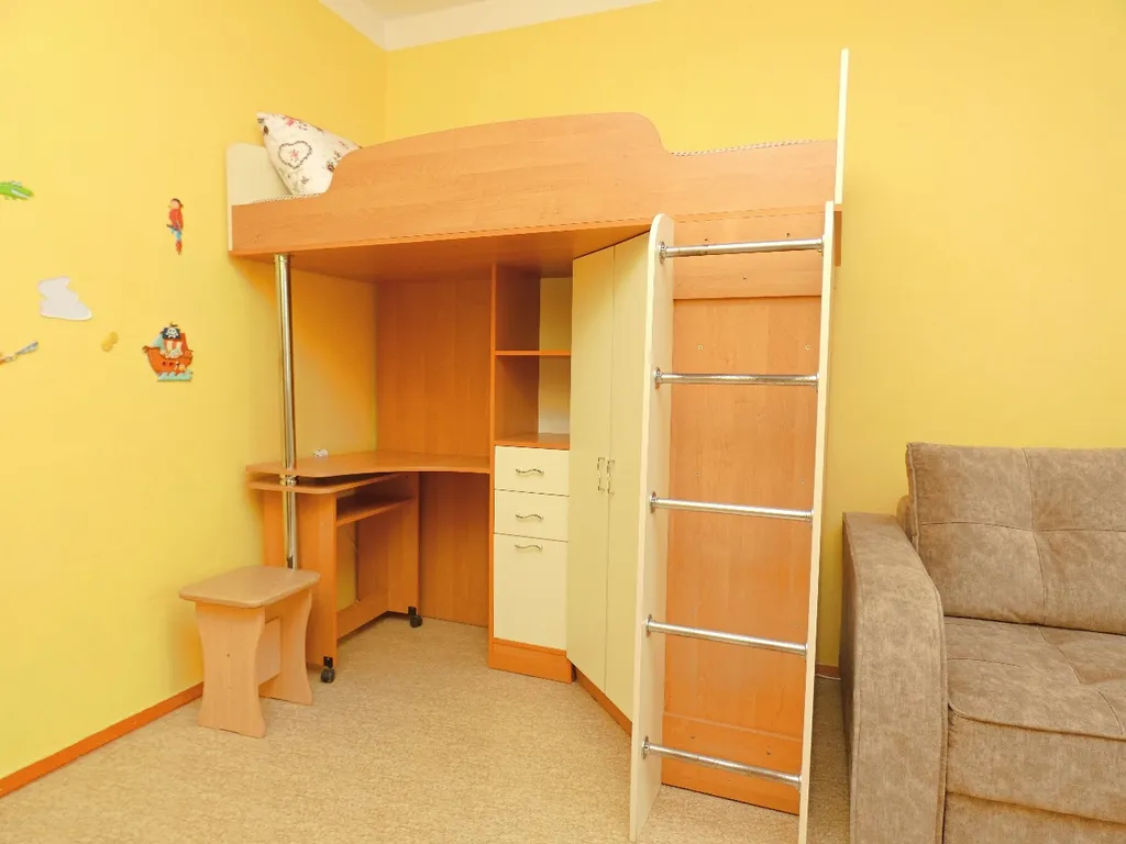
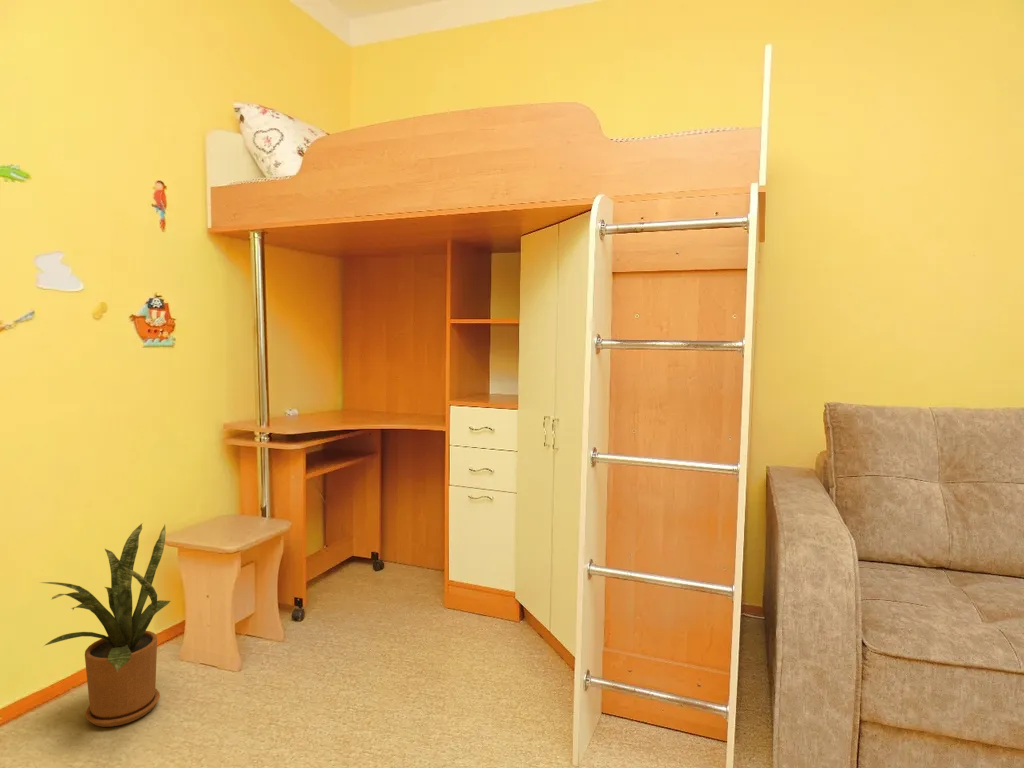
+ house plant [39,522,172,728]
